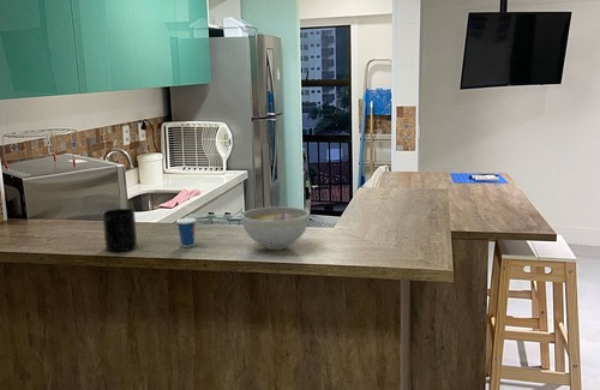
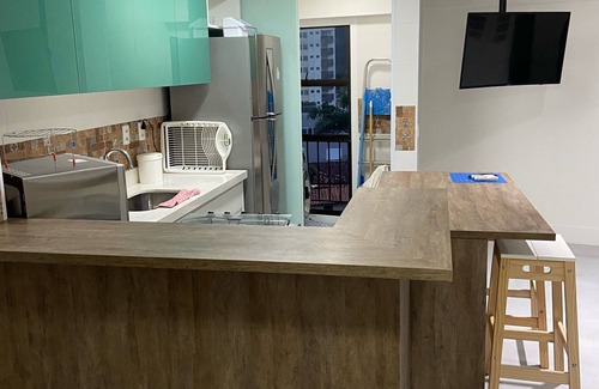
- bowl [240,206,311,251]
- cup [175,206,197,248]
- mug [101,208,138,252]
